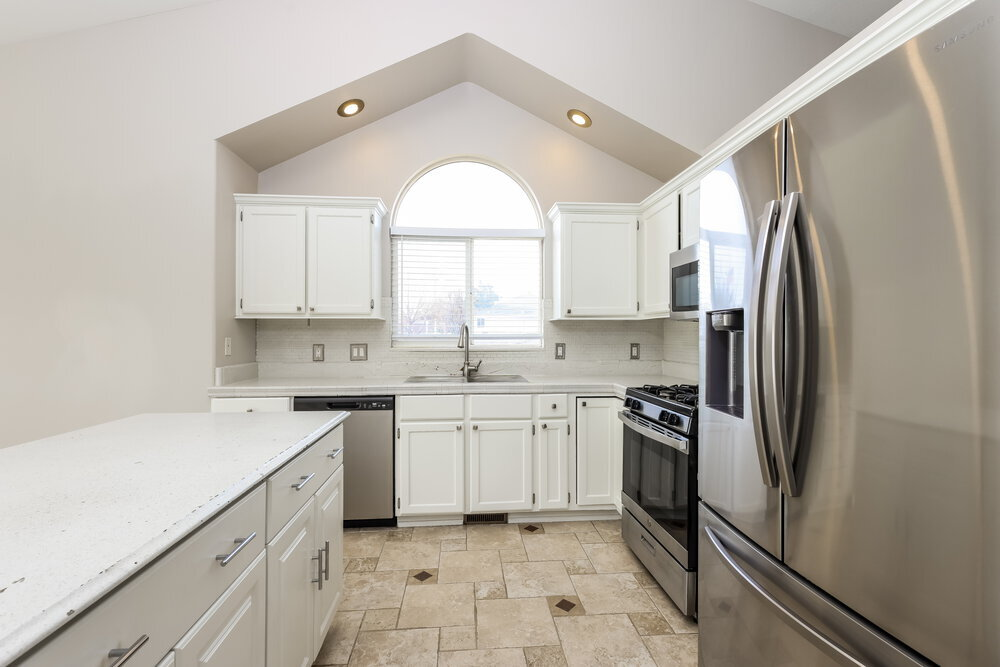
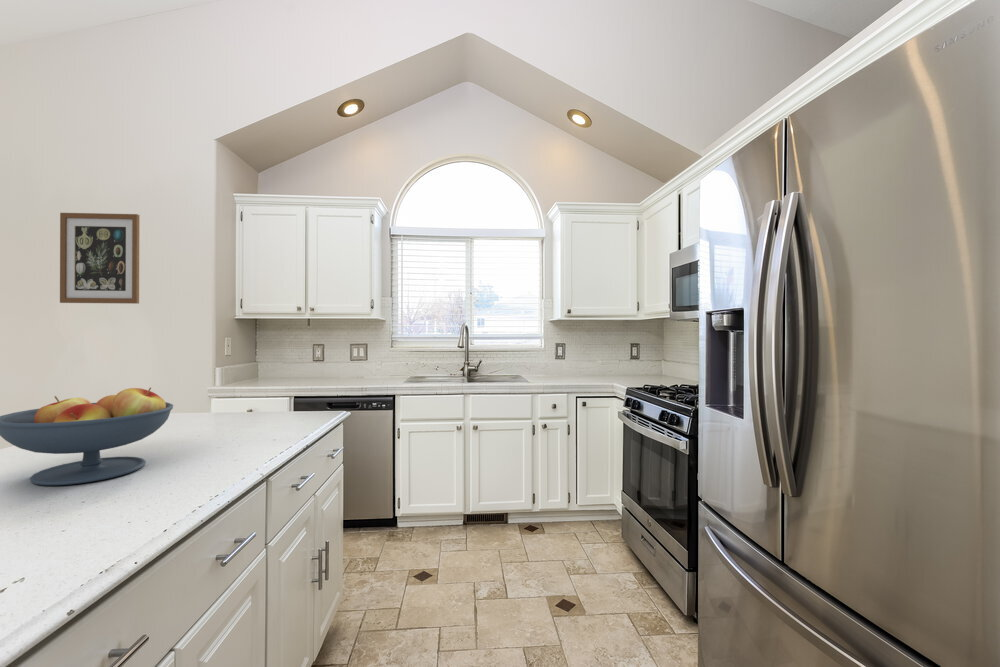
+ fruit bowl [0,386,174,486]
+ wall art [59,212,140,305]
